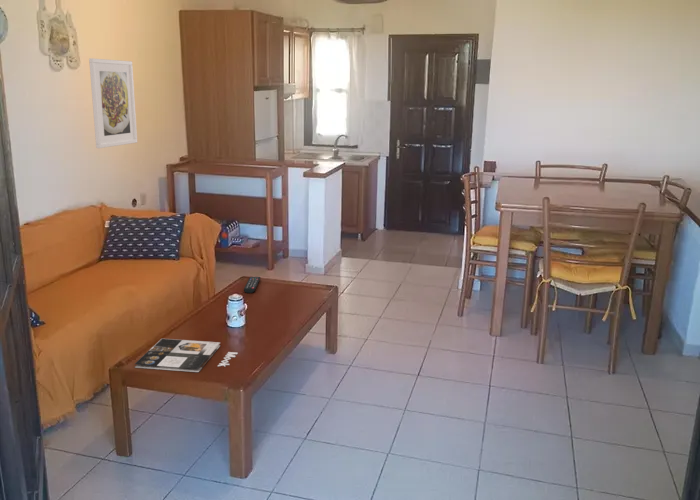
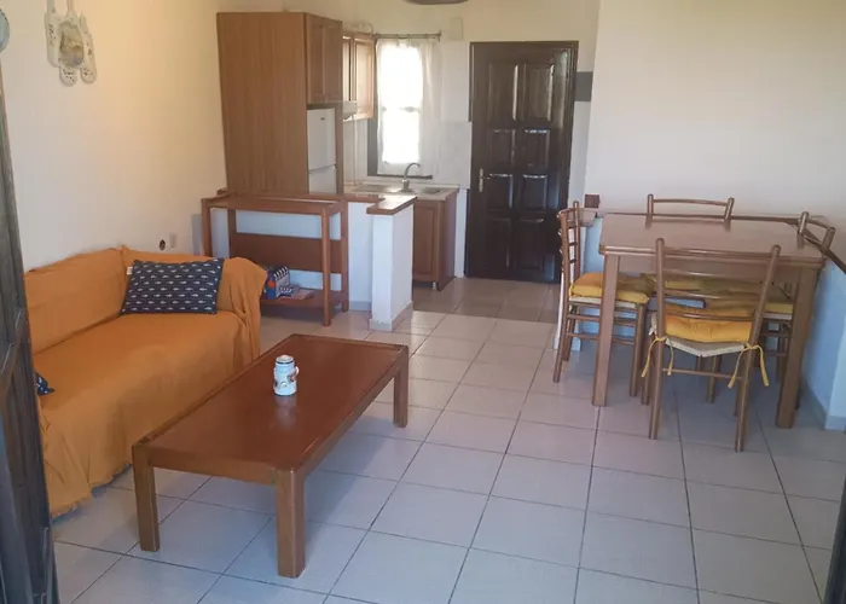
- remote control [243,276,261,294]
- magazine [134,338,239,373]
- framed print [88,57,138,149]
